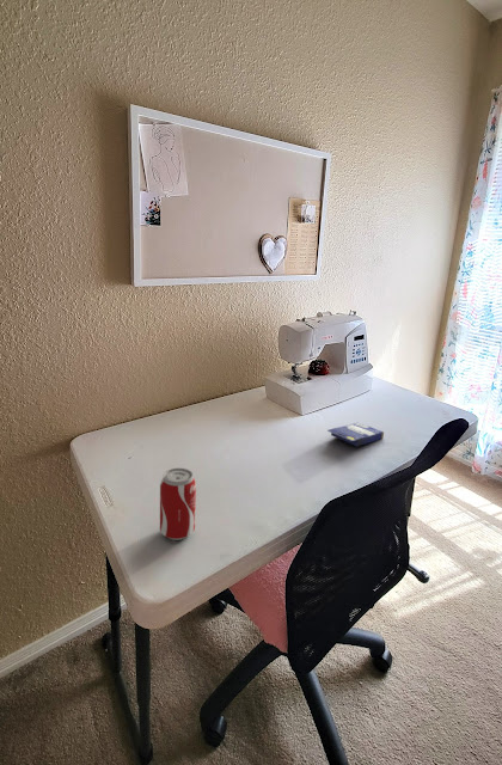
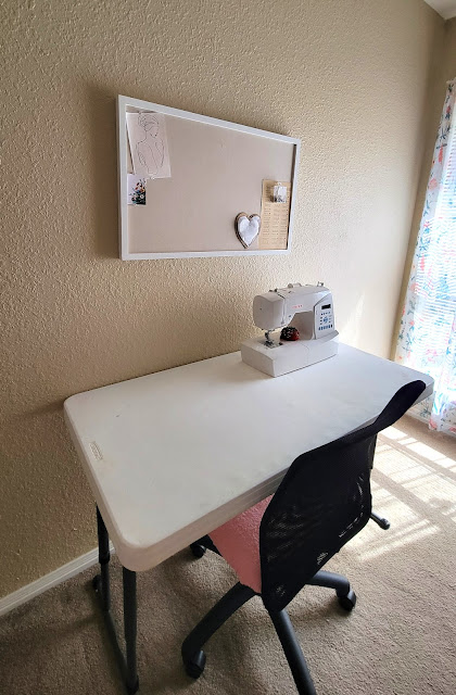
- small box [326,422,385,447]
- beverage can [159,467,197,541]
